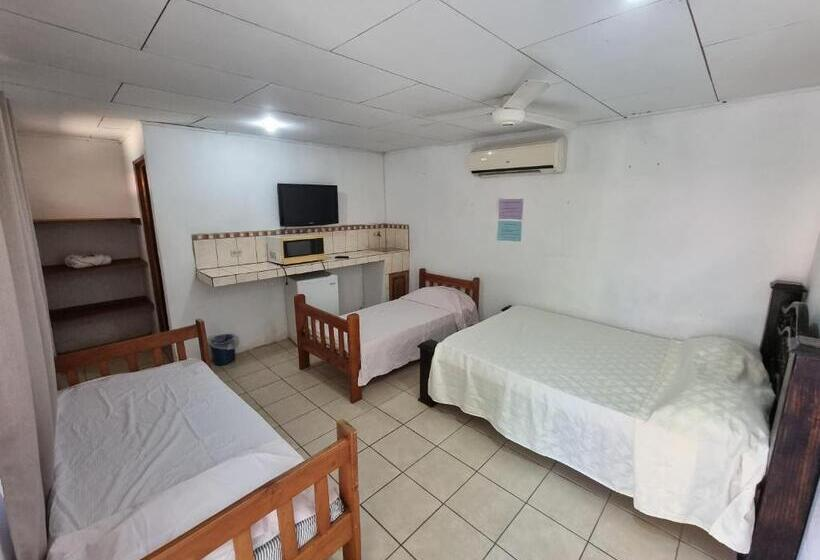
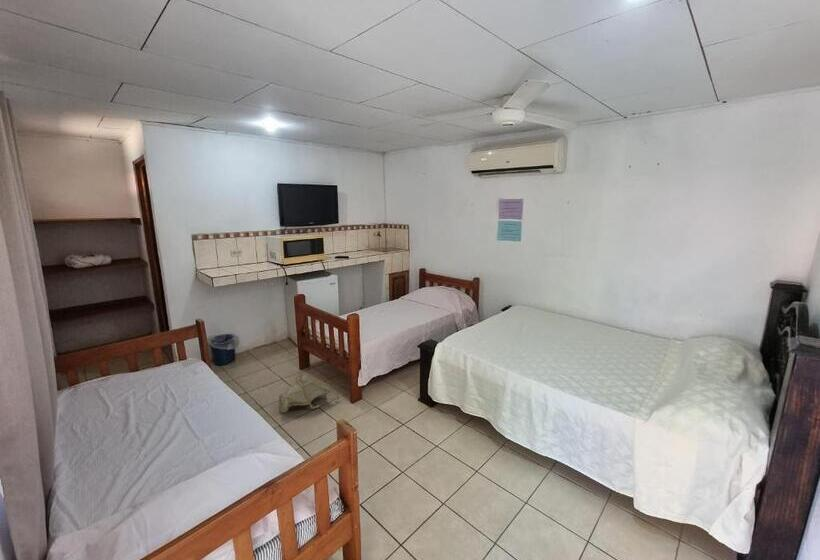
+ bag [277,372,340,414]
